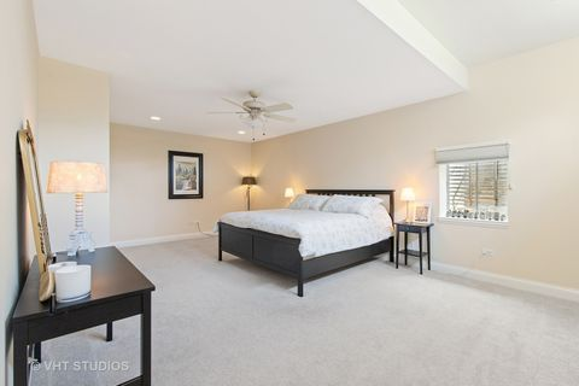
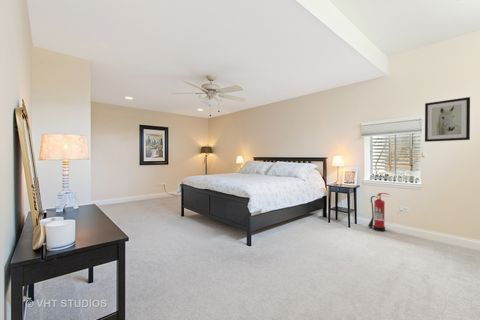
+ wall art [424,96,471,143]
+ fire extinguisher [367,192,390,232]
